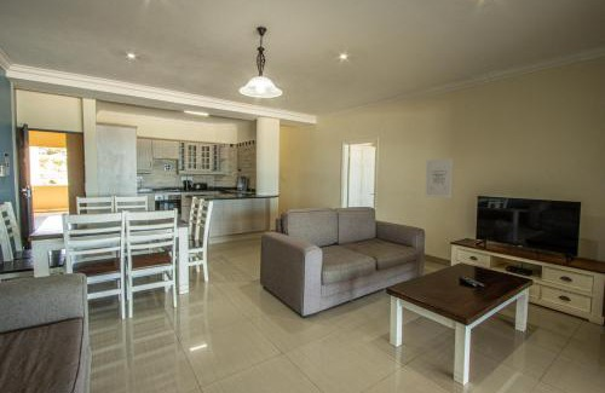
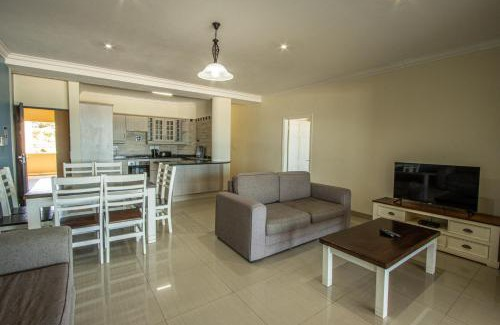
- wall art [425,157,455,198]
